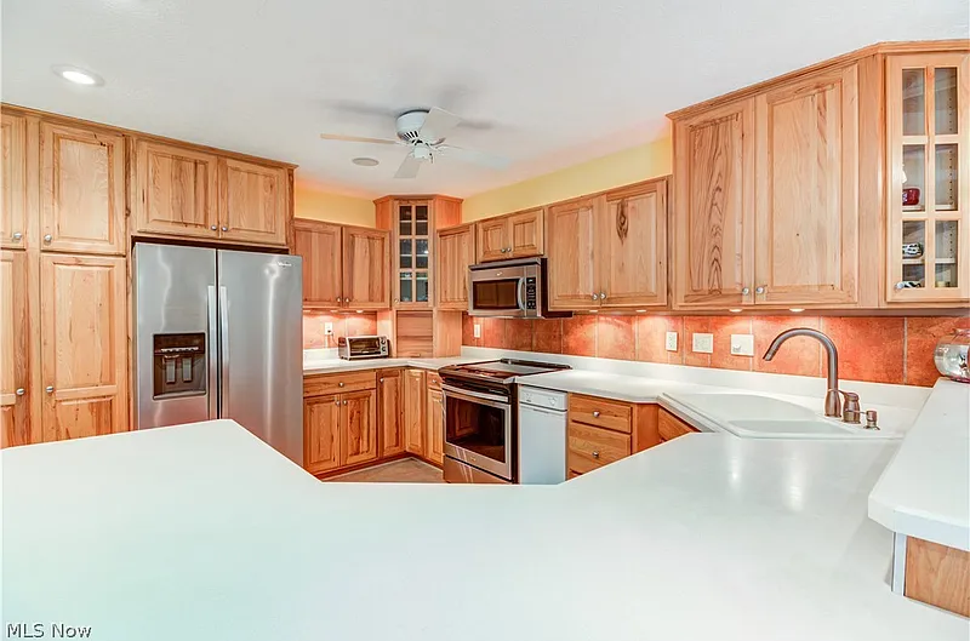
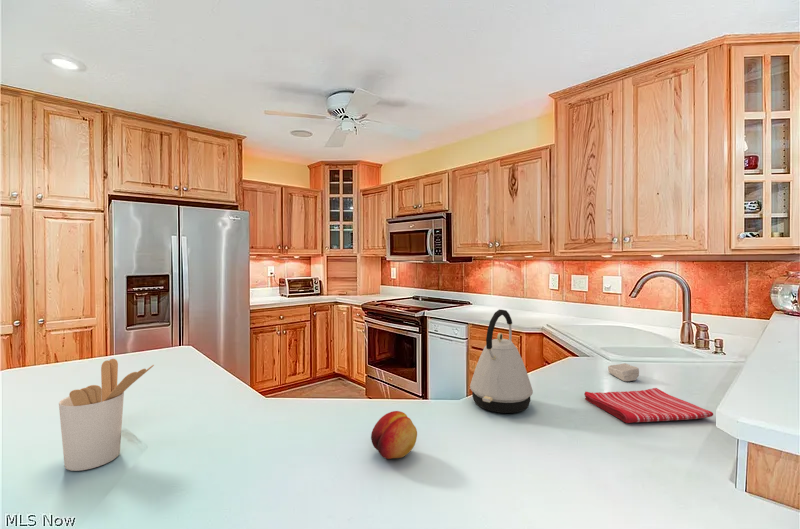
+ soap bar [607,362,640,382]
+ kettle [469,308,534,414]
+ dish towel [584,387,714,424]
+ fruit [370,410,418,460]
+ utensil holder [58,358,155,472]
